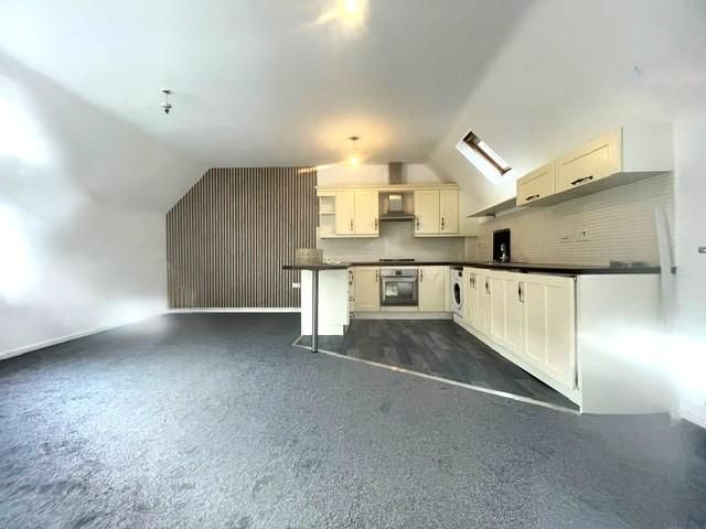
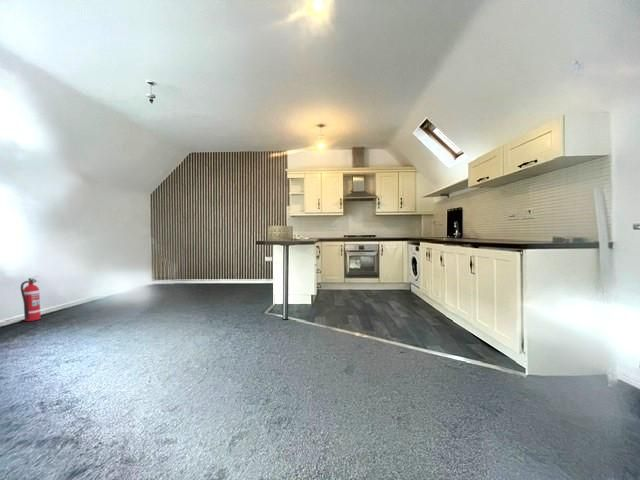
+ fire extinguisher [20,274,42,322]
